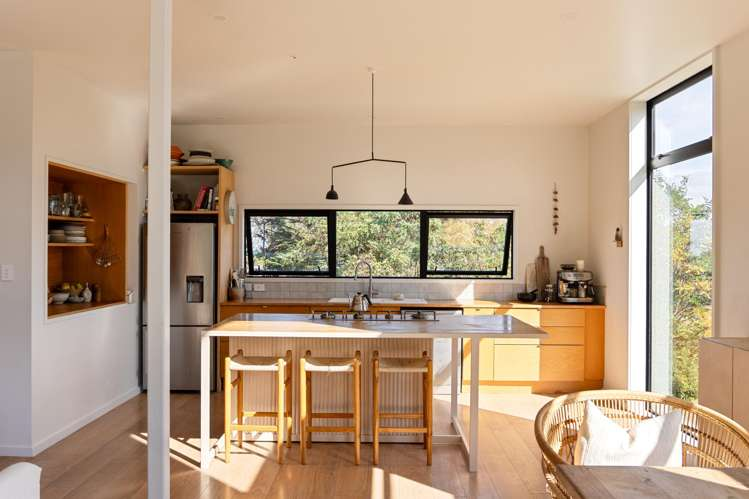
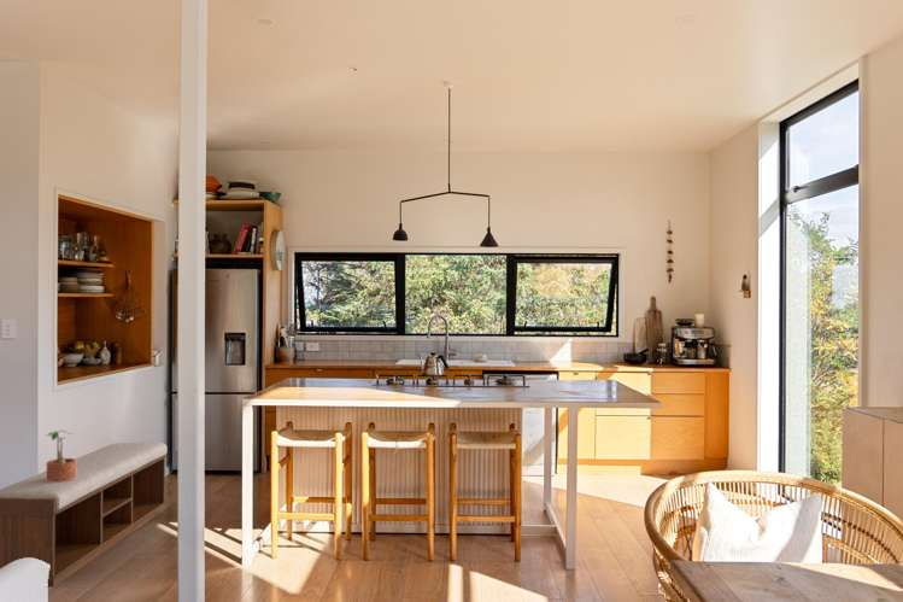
+ bench [0,442,168,588]
+ potted plant [45,429,76,483]
